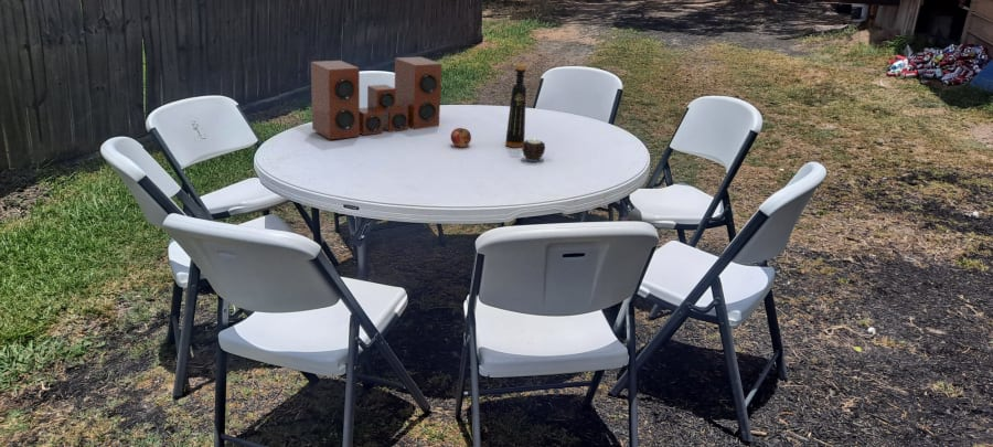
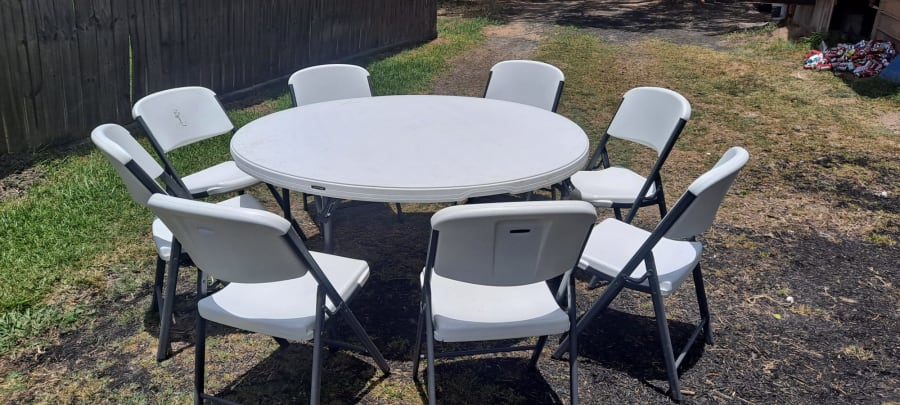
- speaker [310,56,442,140]
- bottle [504,63,528,149]
- fruit [450,127,472,148]
- candle [521,137,546,162]
